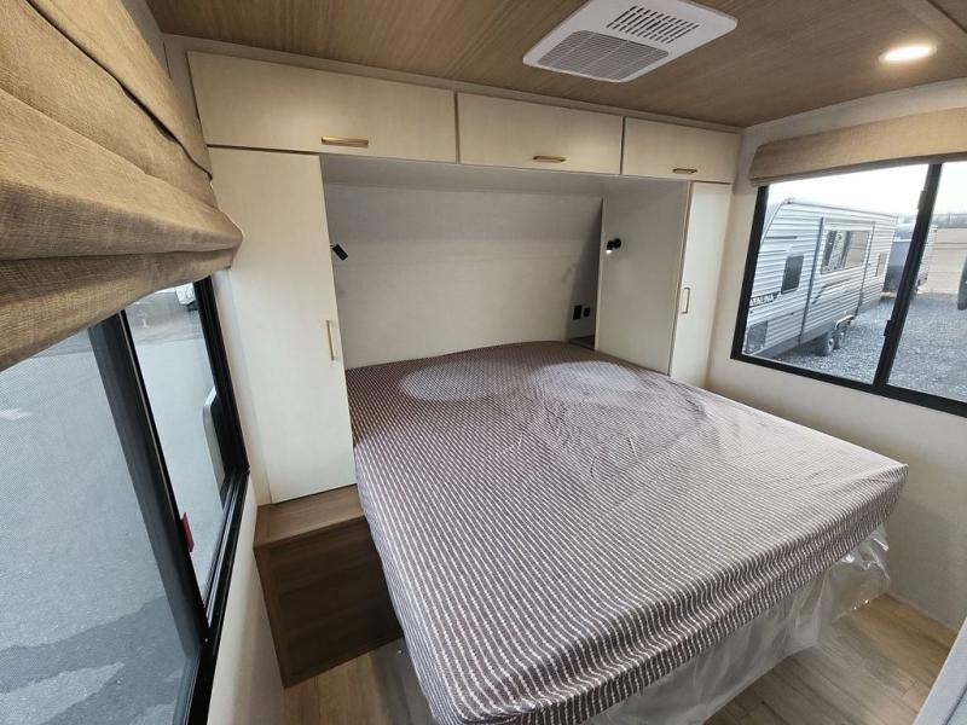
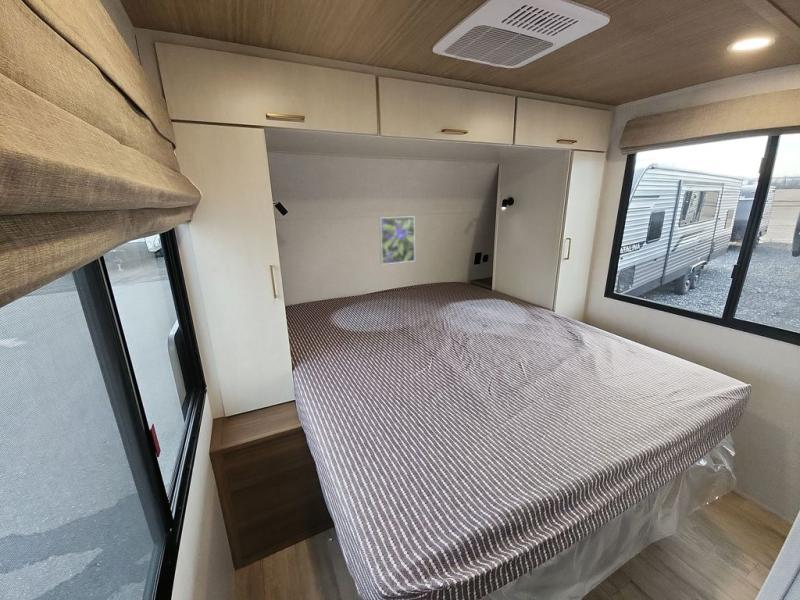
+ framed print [378,215,416,265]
